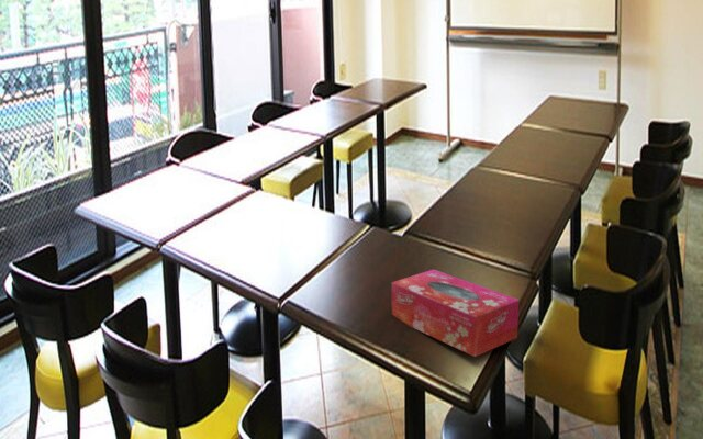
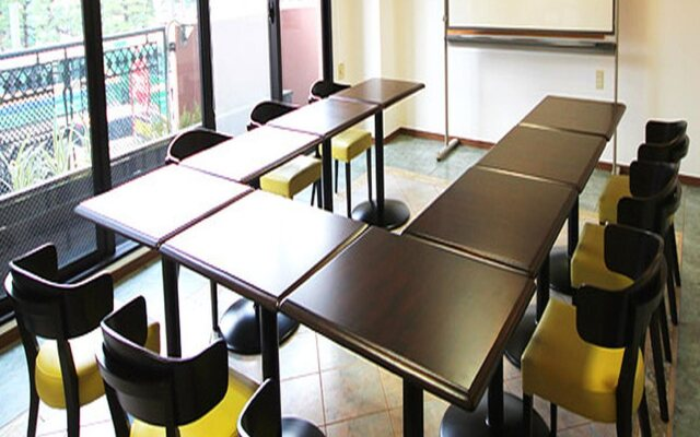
- tissue box [391,269,520,358]
